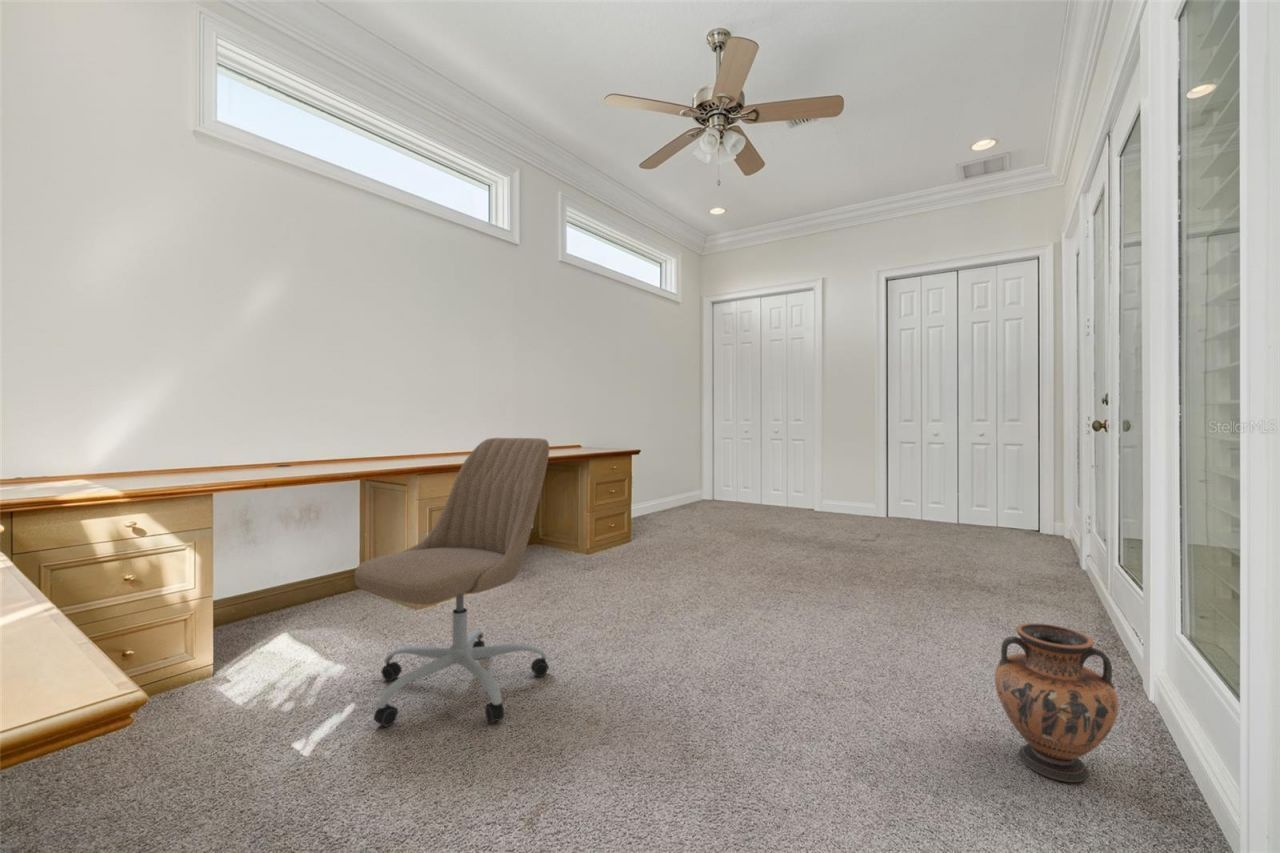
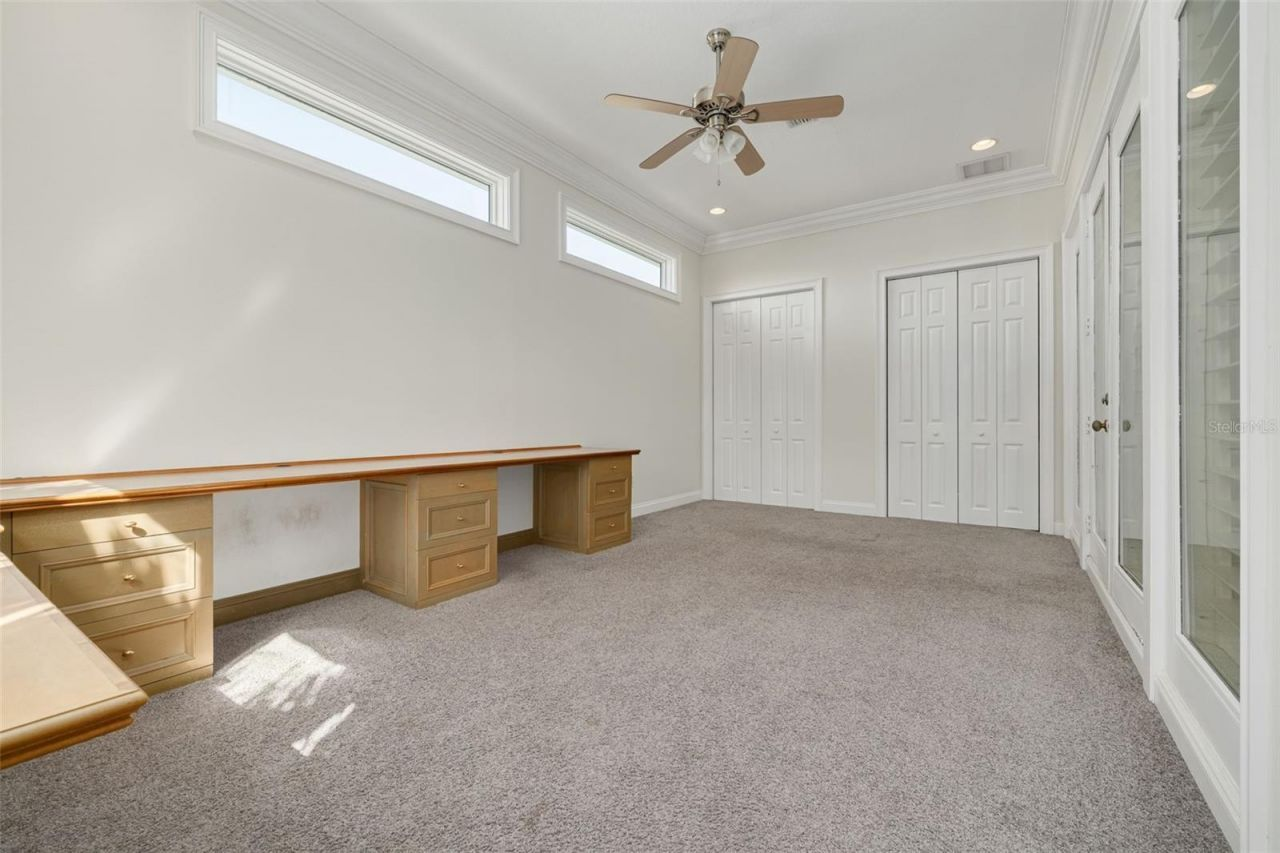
- office chair [354,437,550,728]
- vase [994,622,1120,783]
